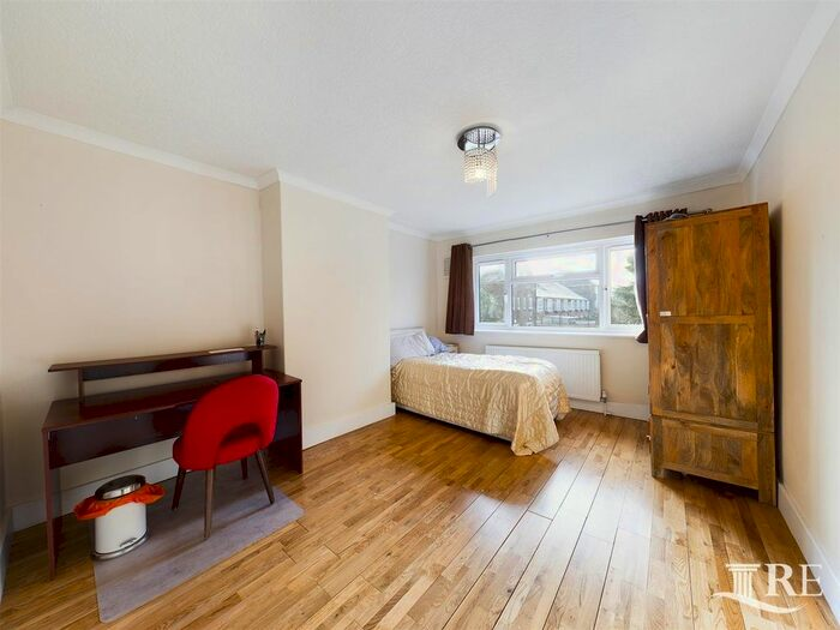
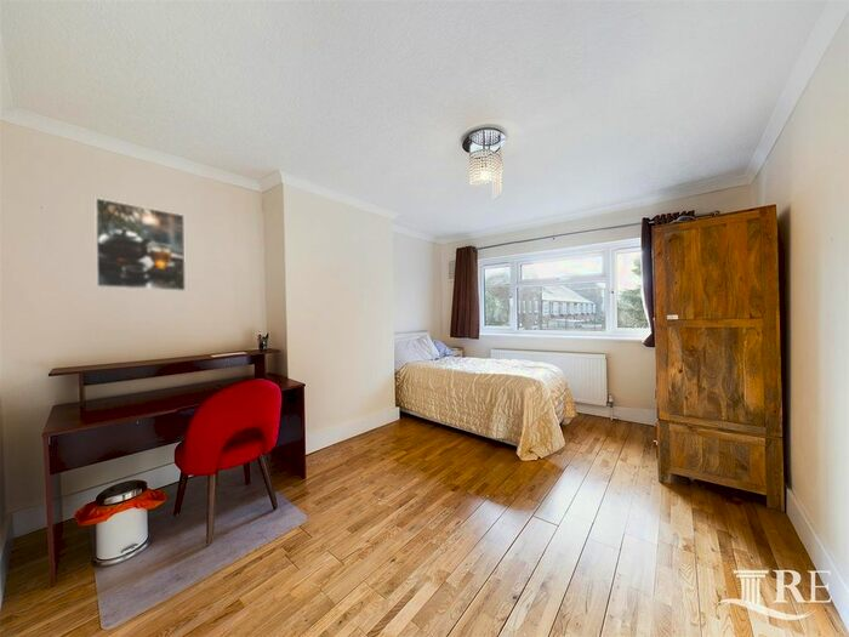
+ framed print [93,197,187,292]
